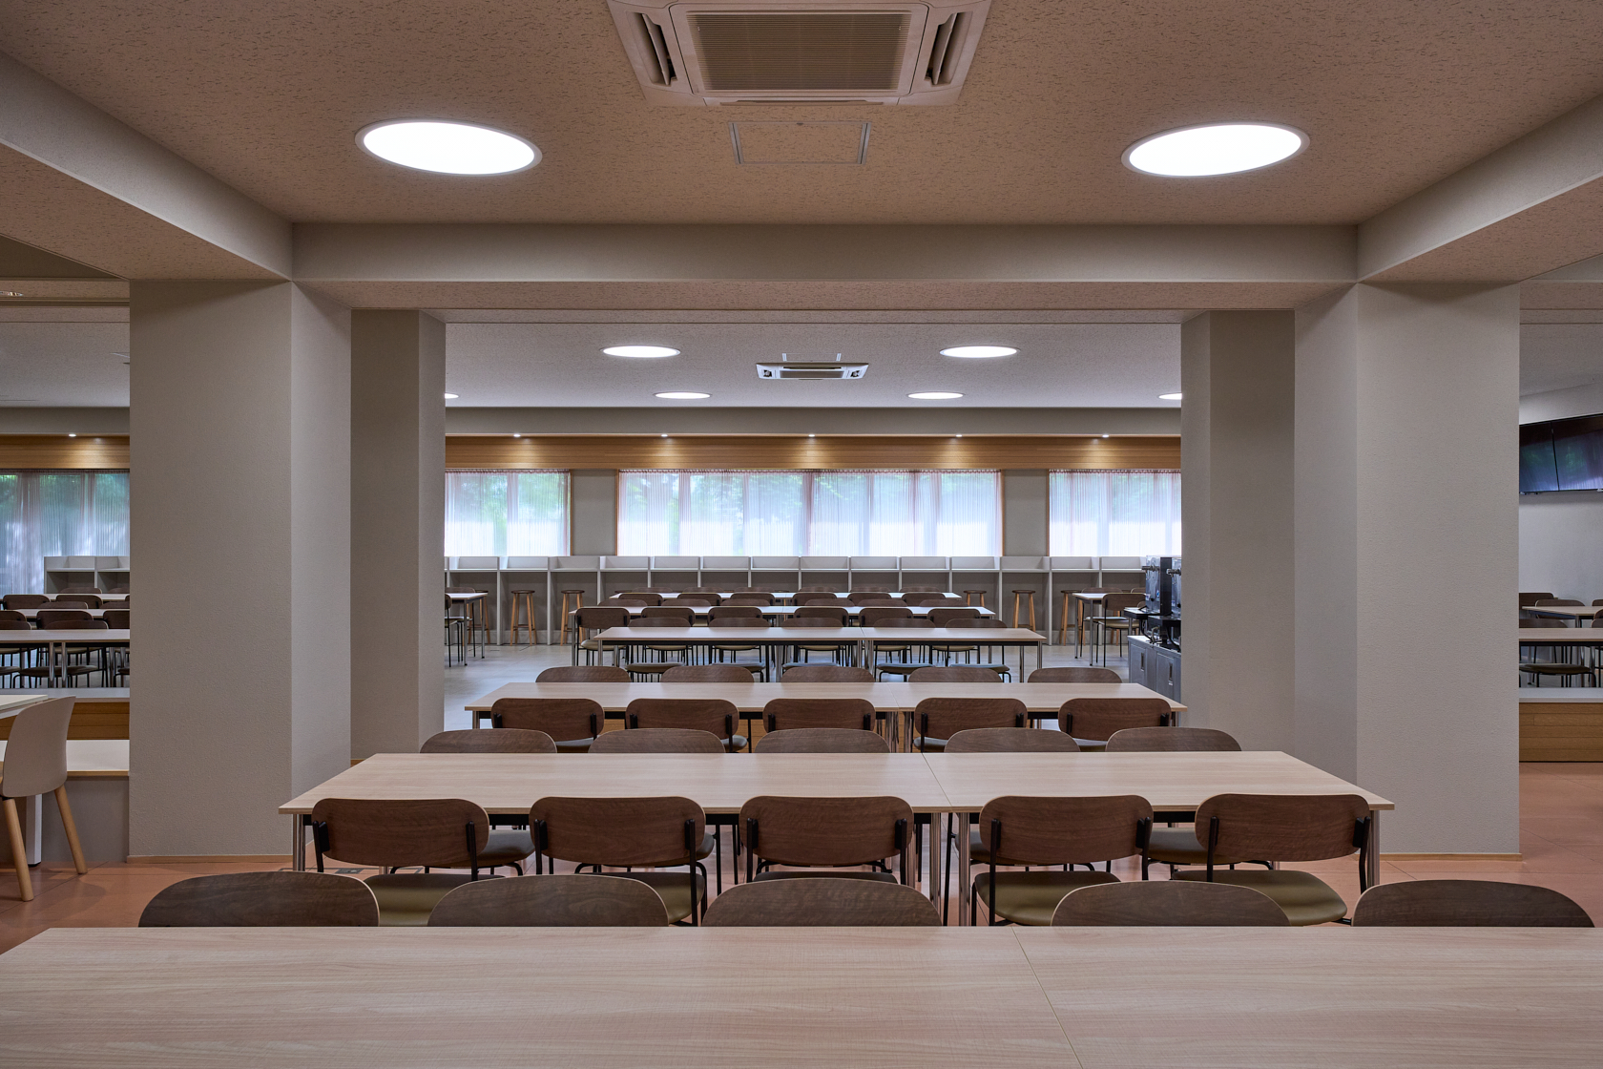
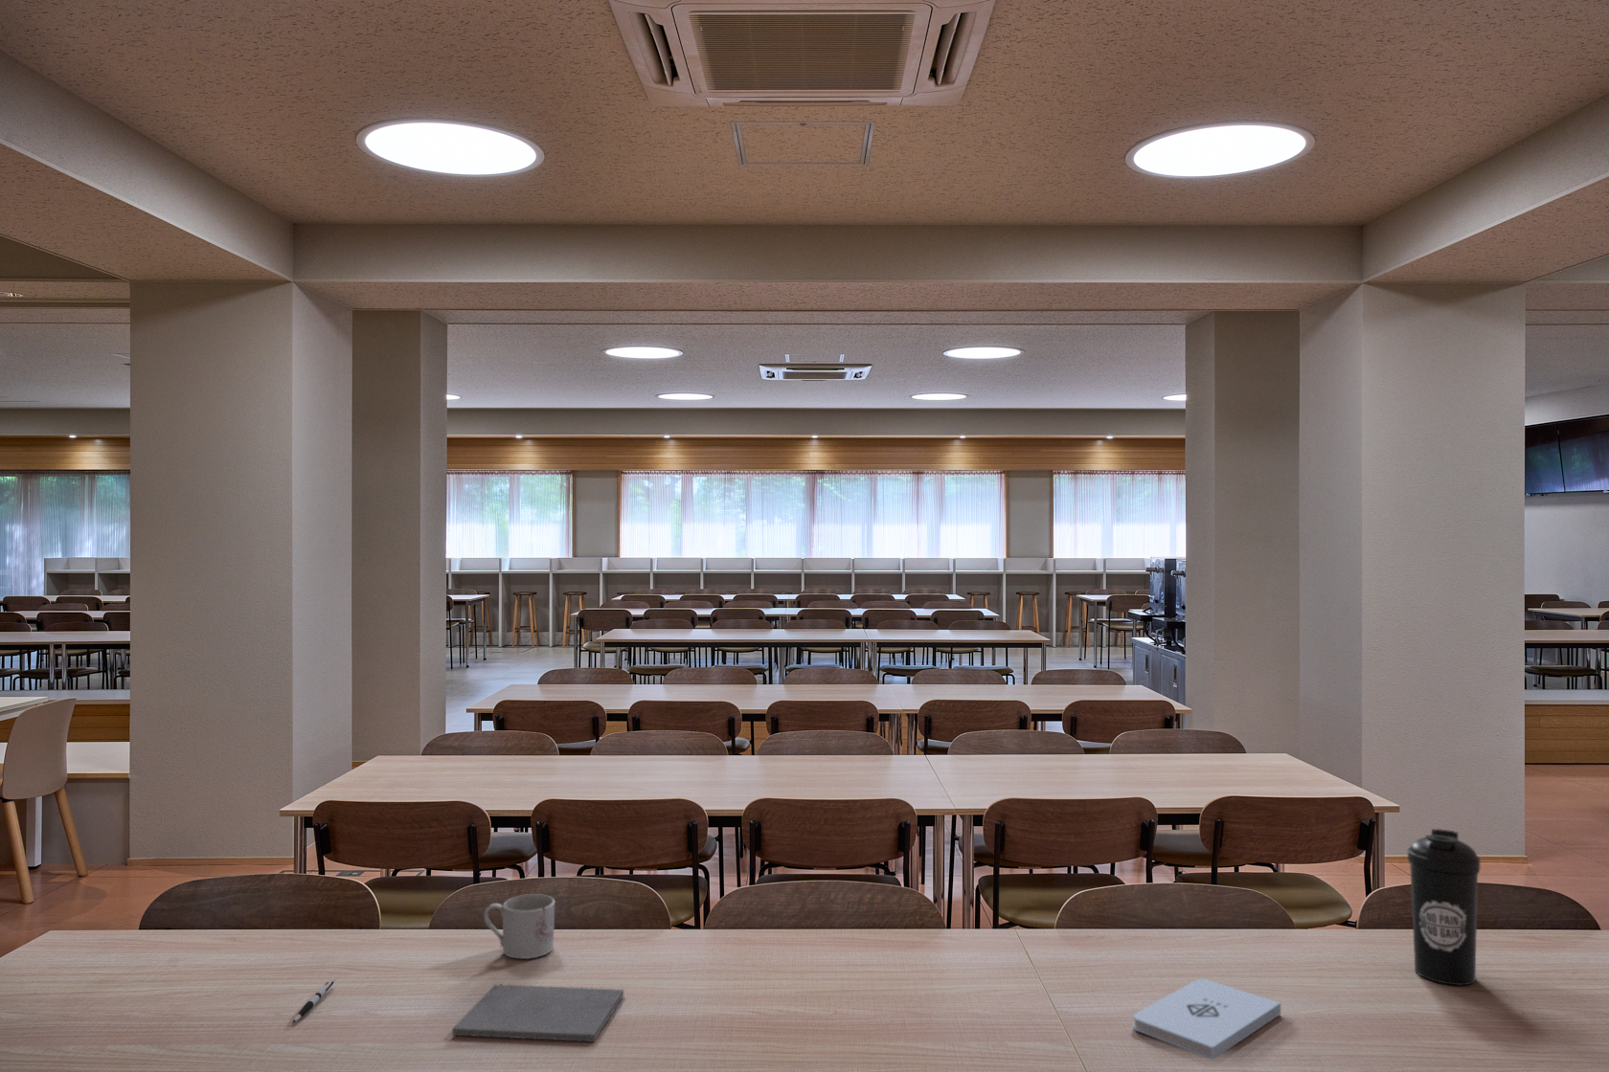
+ notepad [451,983,625,1043]
+ mug [482,893,555,960]
+ pen [292,977,336,1023]
+ notepad [1133,979,1281,1060]
+ water bottle [1407,828,1481,986]
